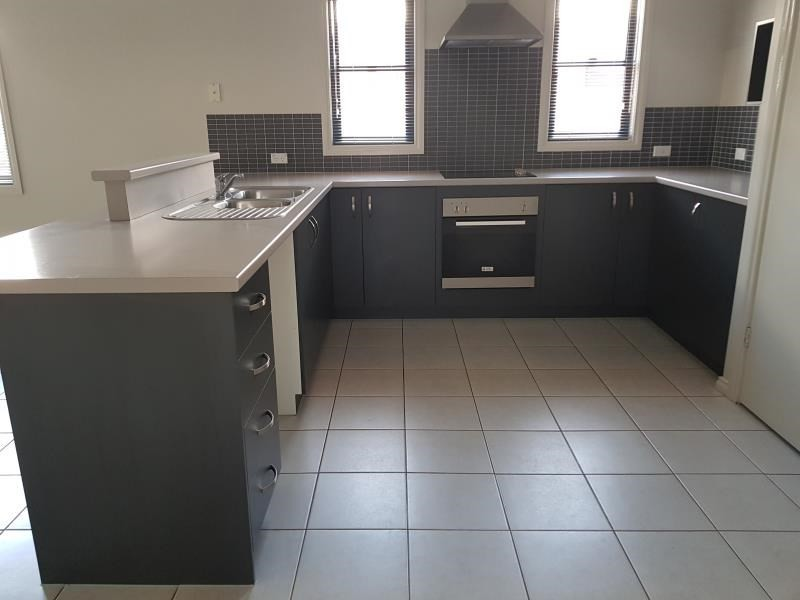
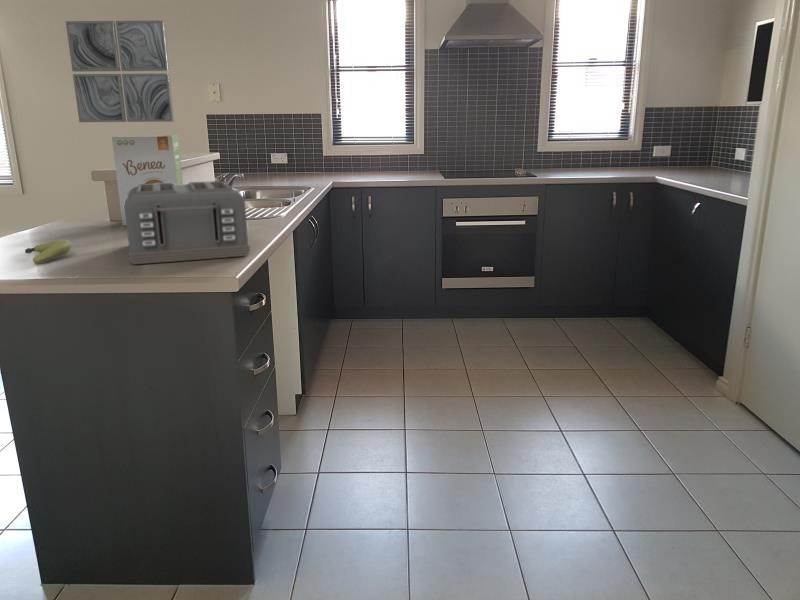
+ food box [111,135,184,226]
+ toaster [124,180,251,265]
+ wall art [65,20,175,123]
+ banana [24,238,73,265]
